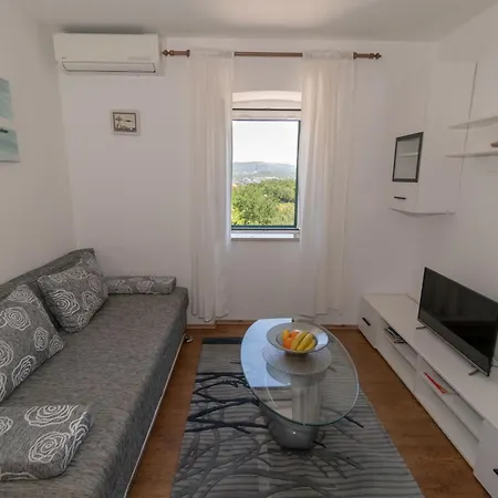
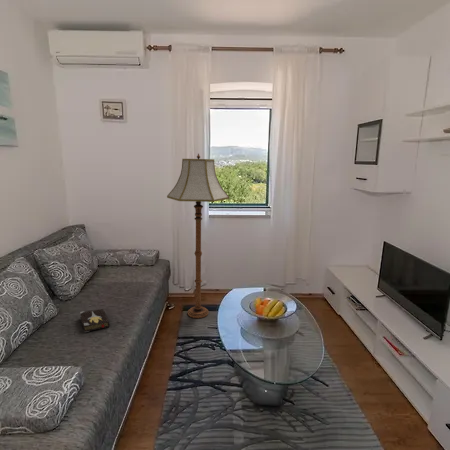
+ floor lamp [166,152,230,319]
+ hardback book [79,308,110,333]
